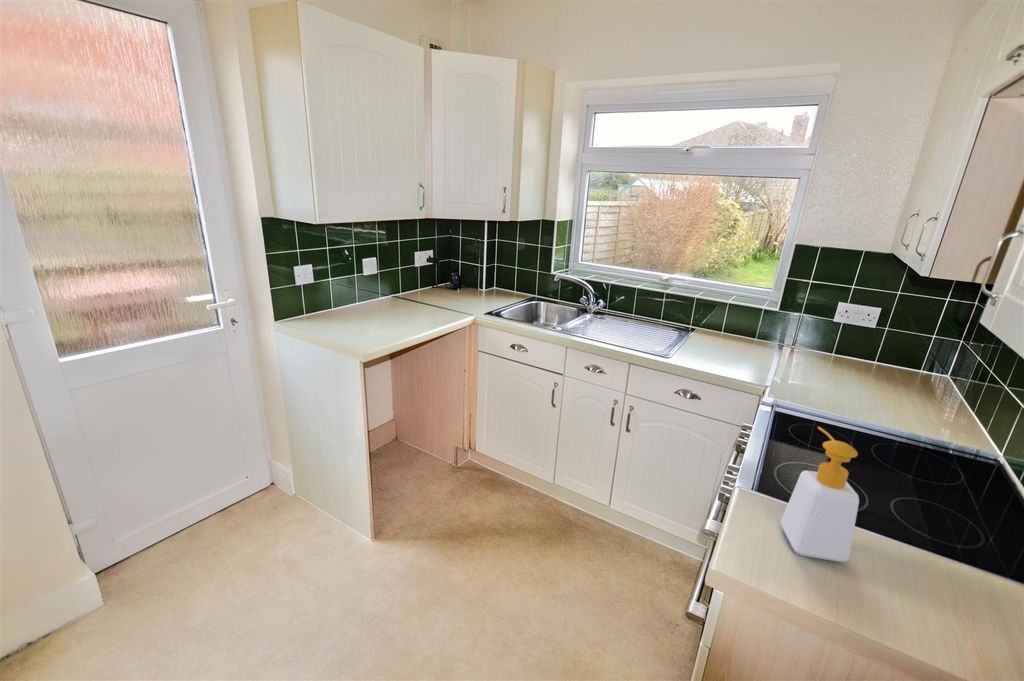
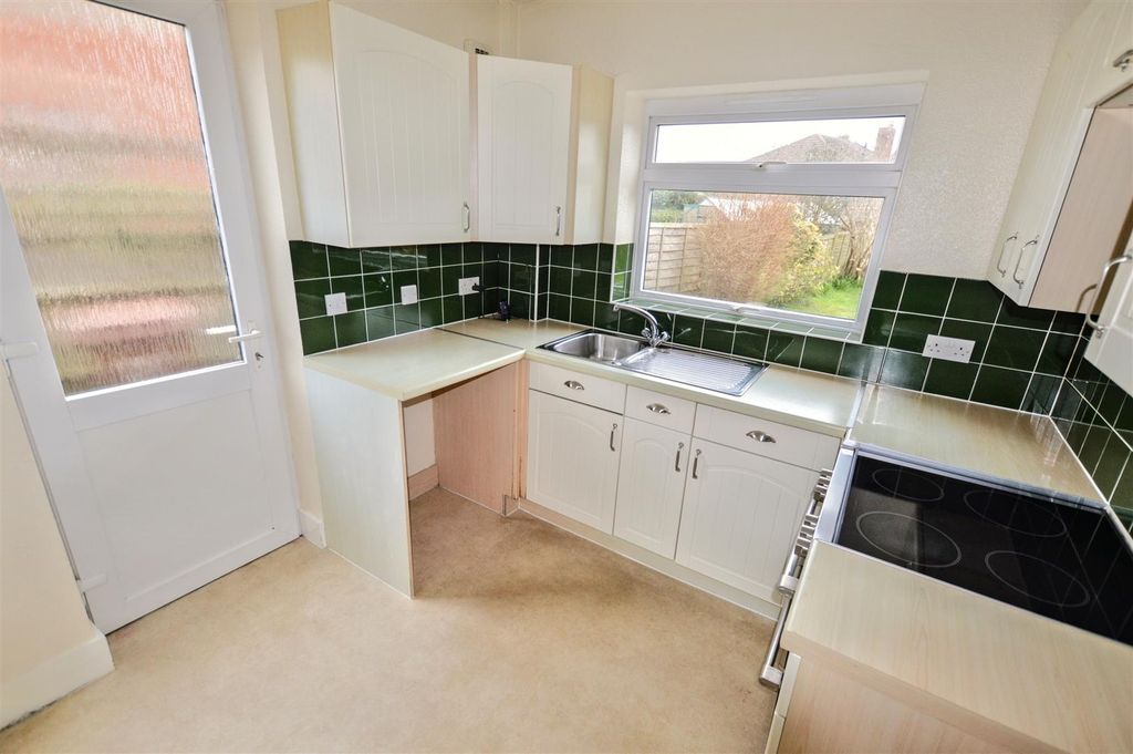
- soap bottle [780,426,860,563]
